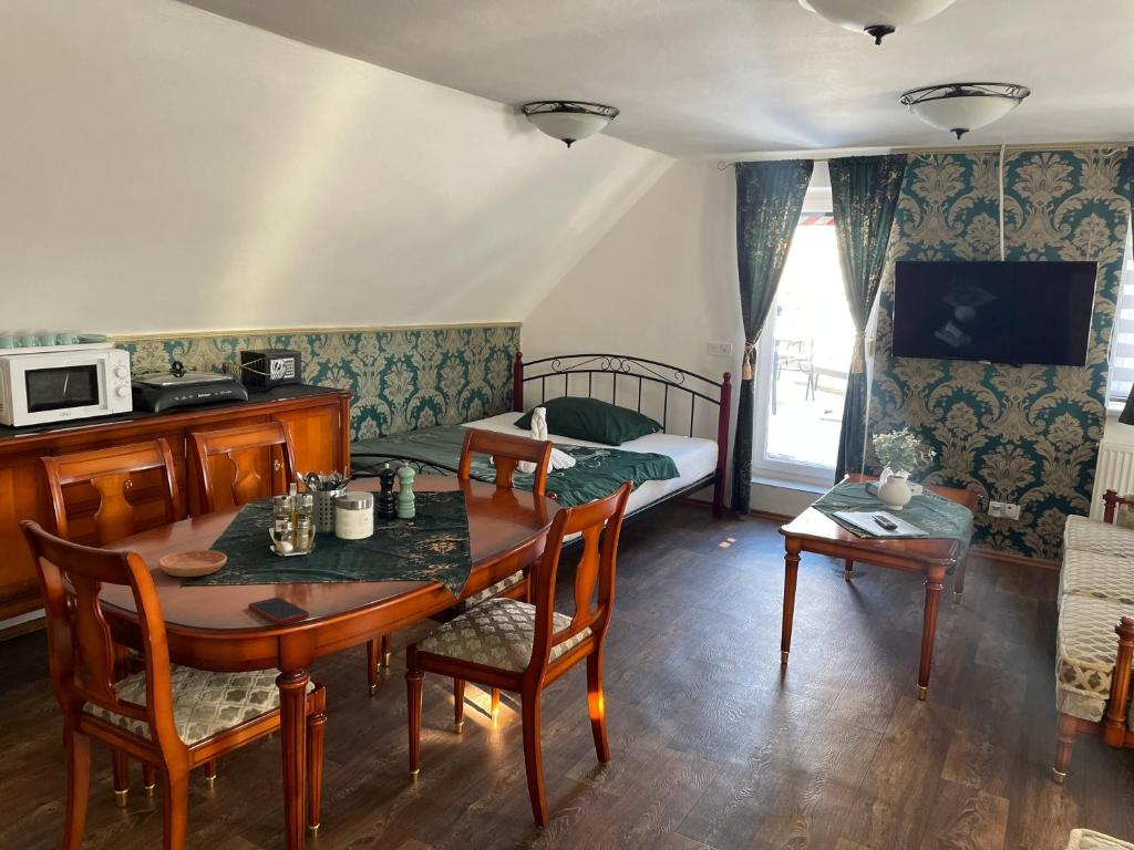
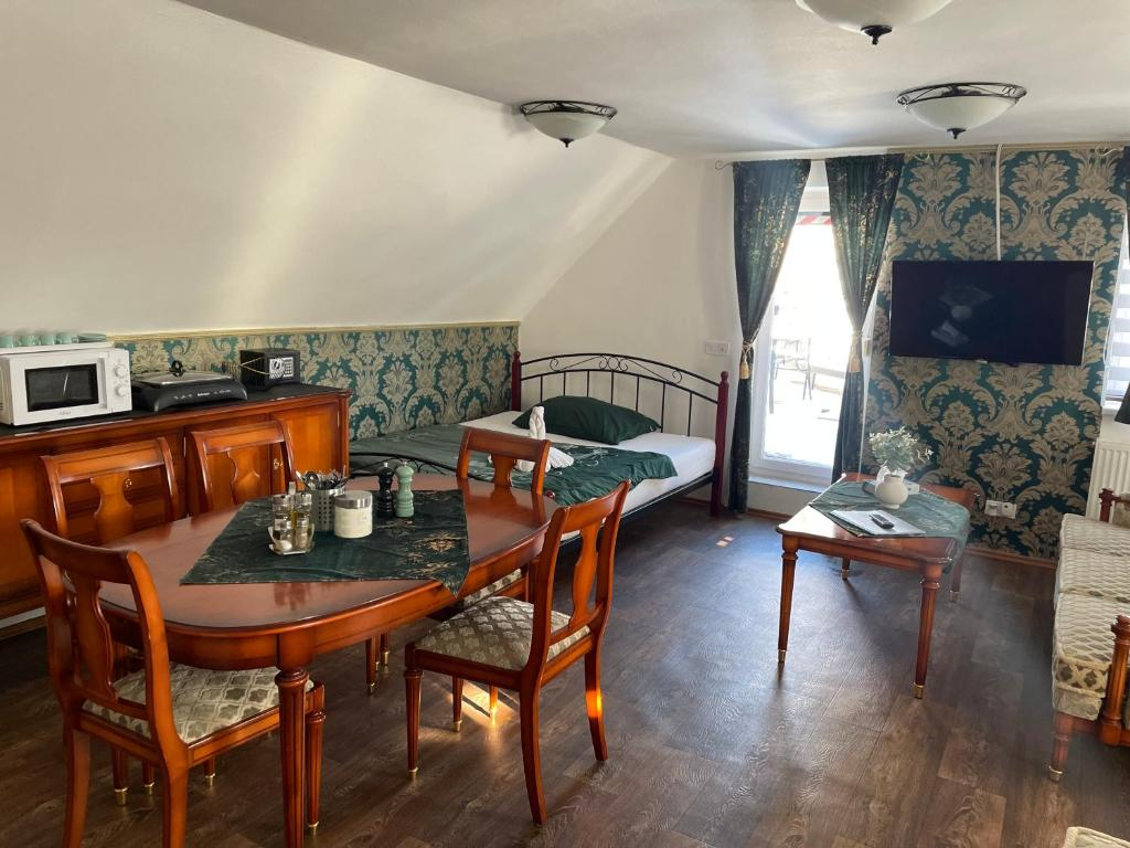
- cell phone [247,597,310,625]
- saucer [157,549,228,578]
